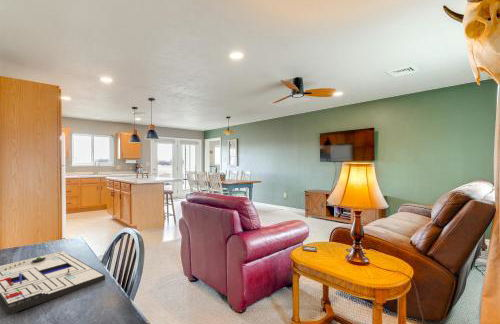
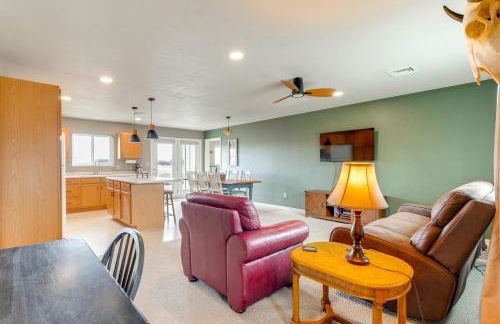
- board game [0,250,106,316]
